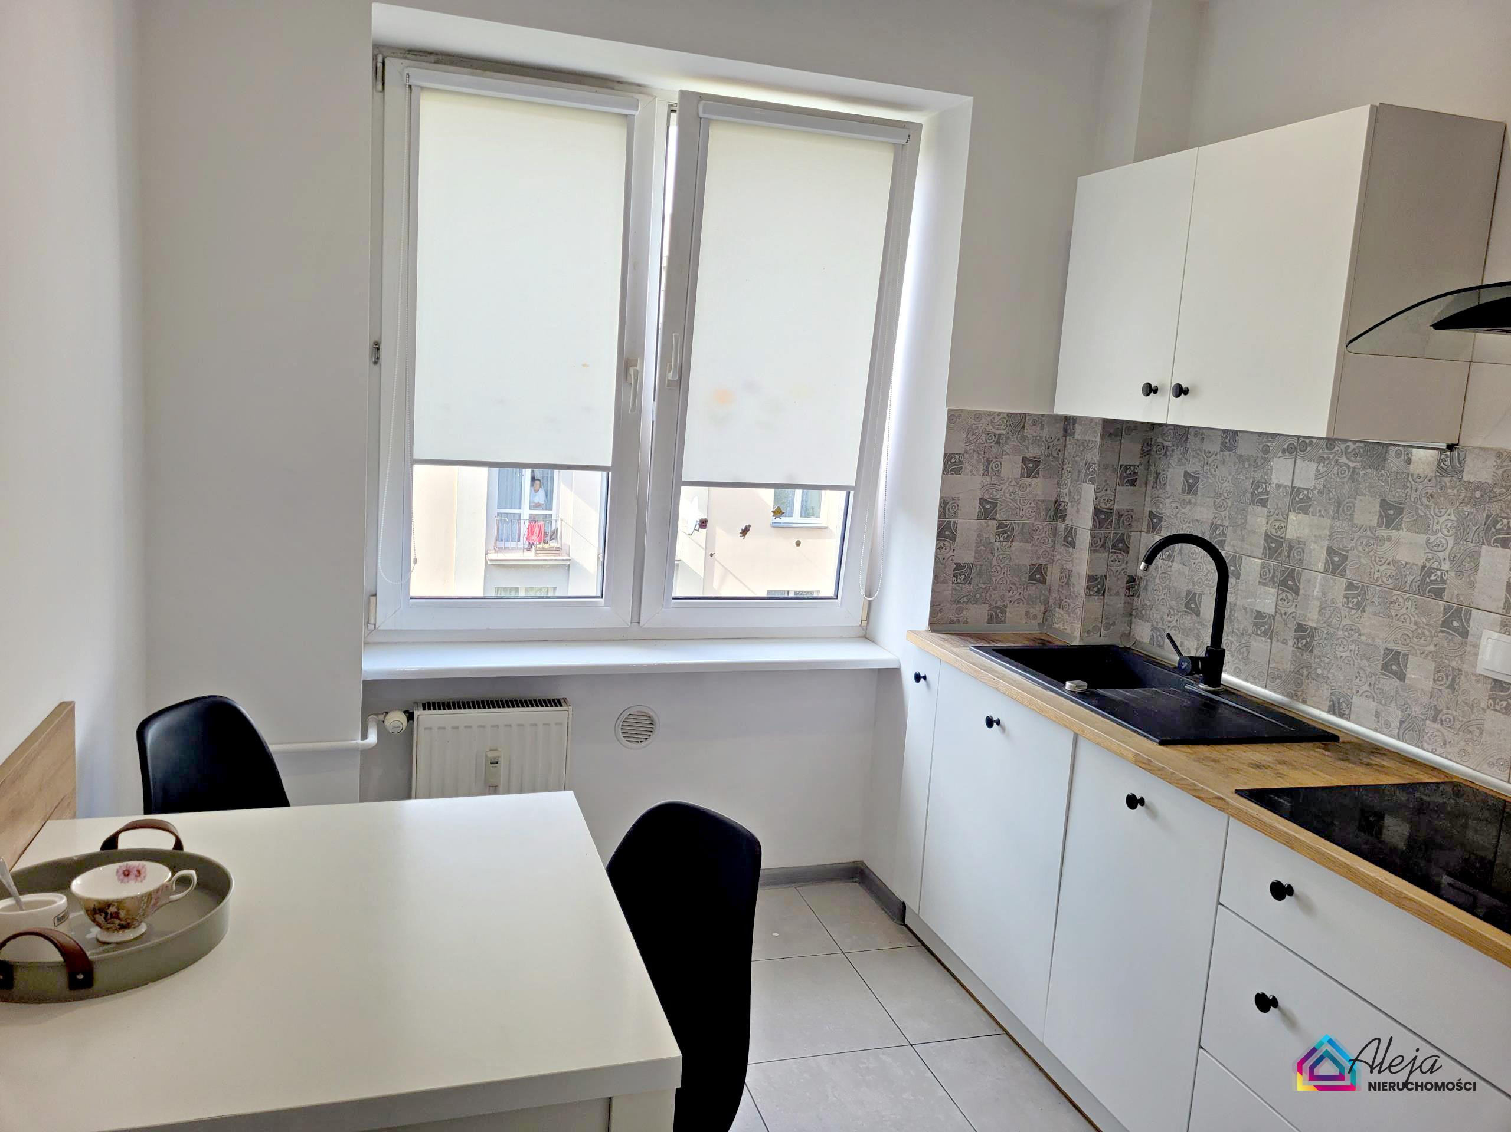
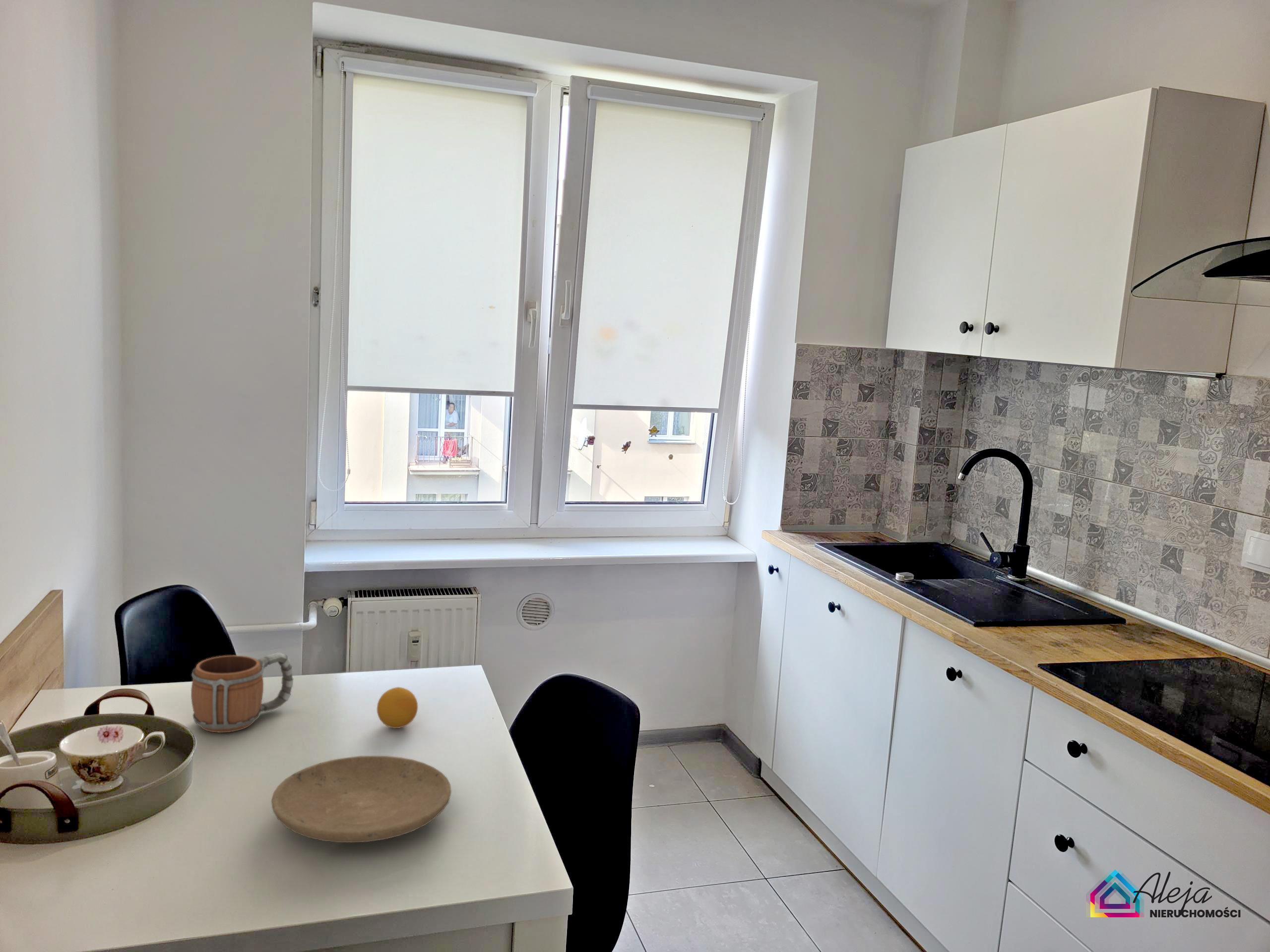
+ fruit [377,687,418,729]
+ plate [271,755,452,843]
+ mug [191,652,294,733]
